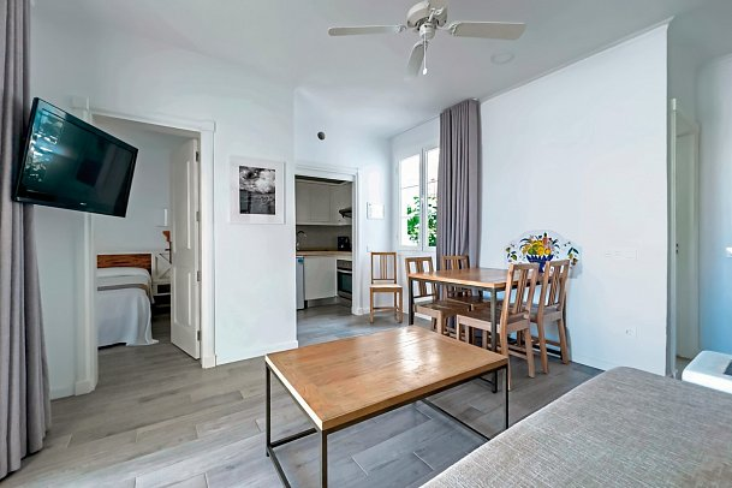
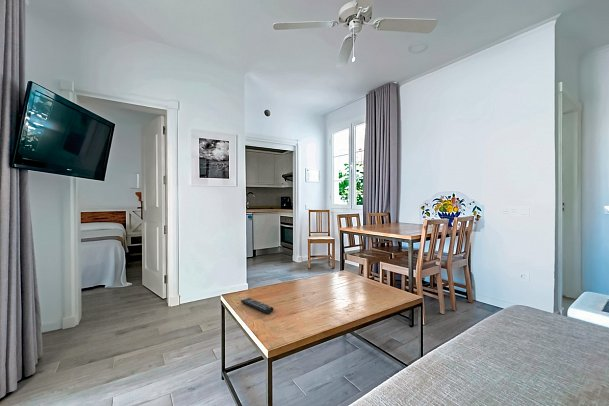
+ remote control [240,297,274,315]
